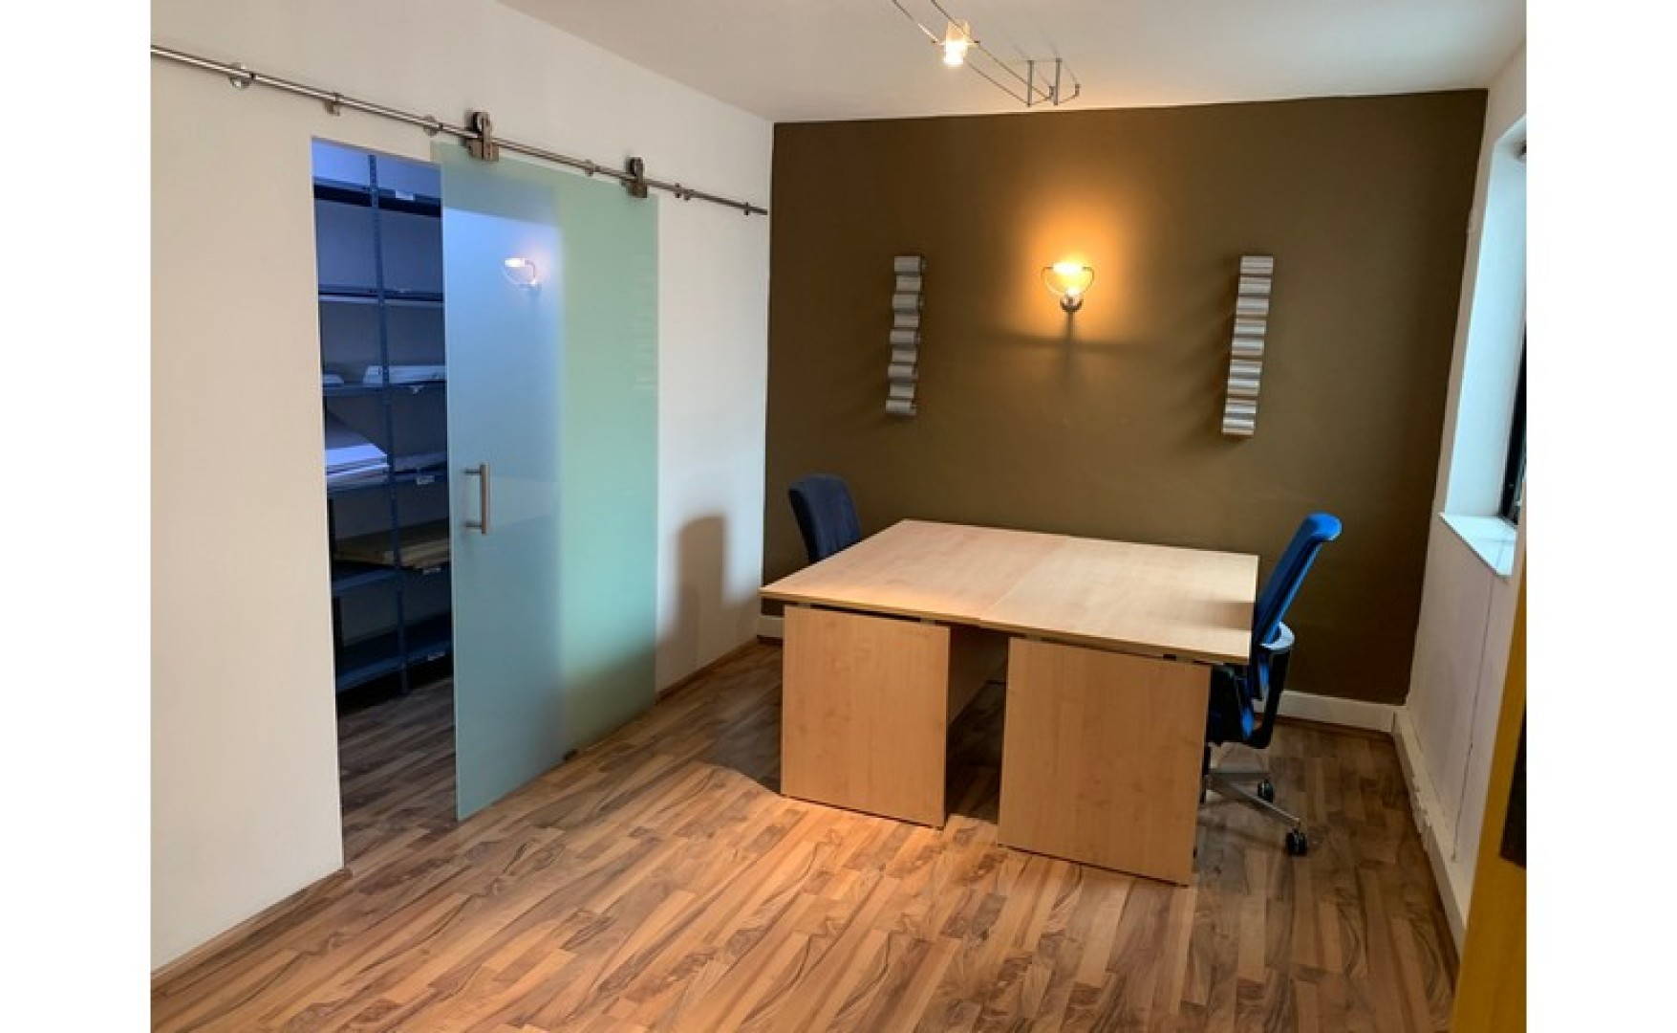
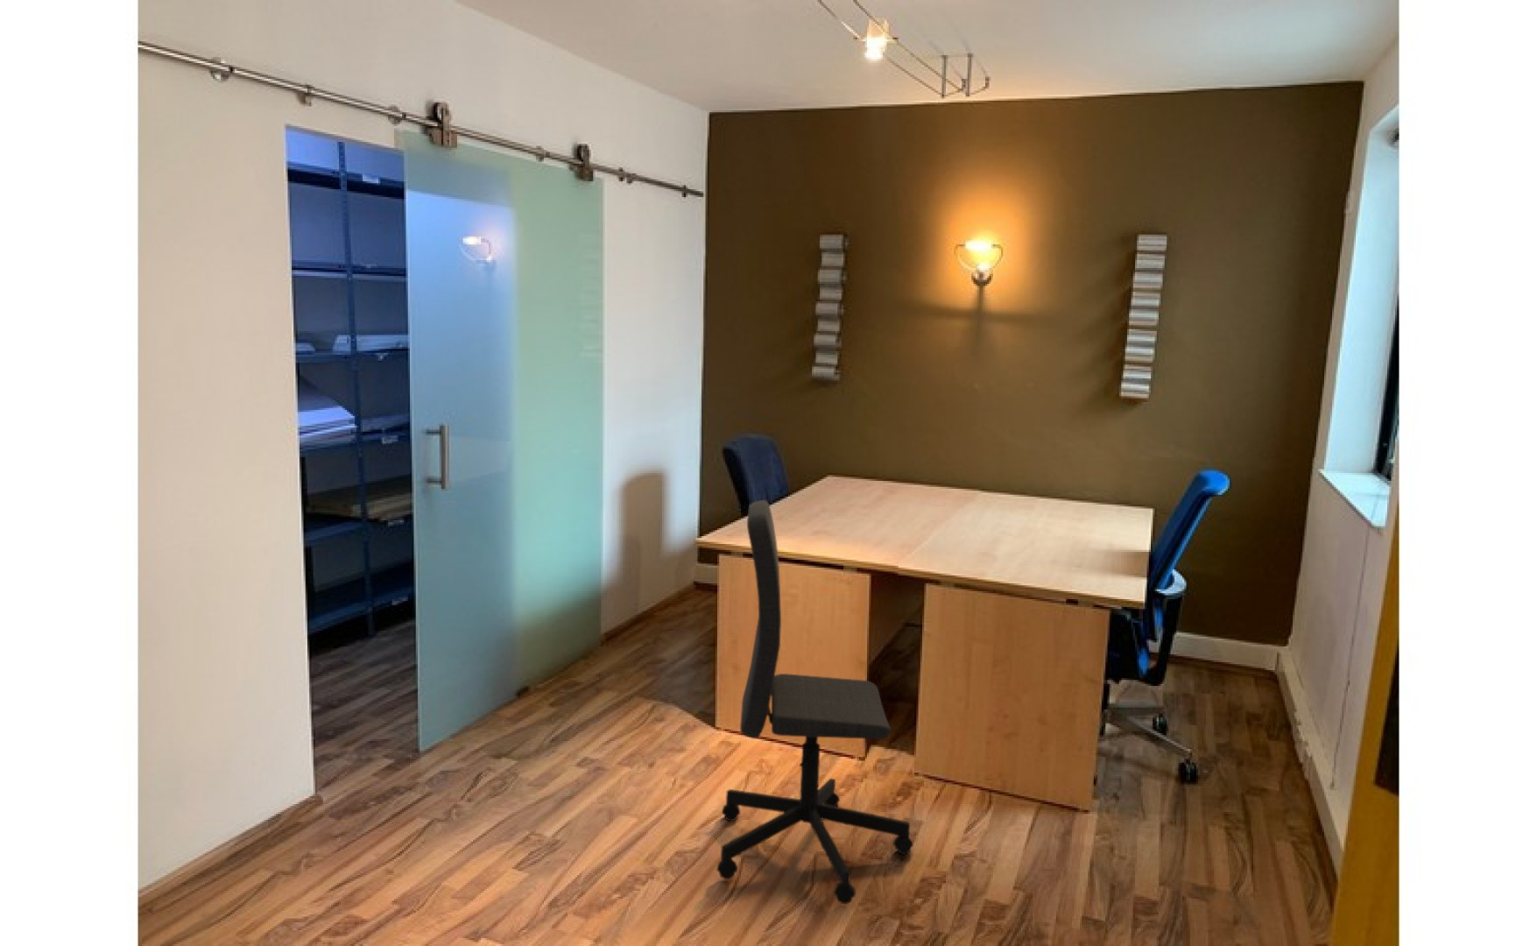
+ office chair [716,499,915,904]
